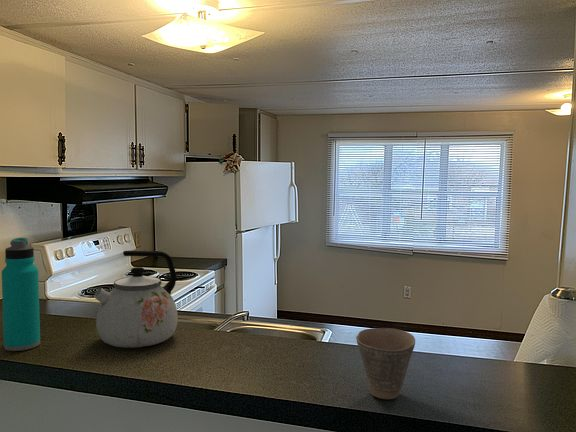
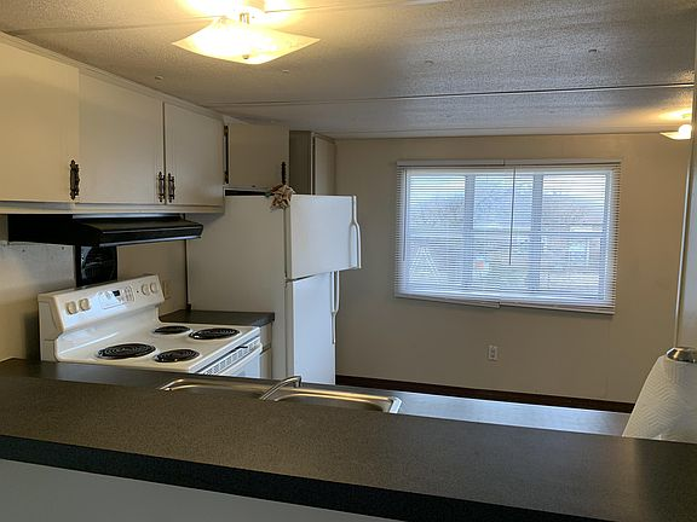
- kettle [93,250,179,349]
- cup [355,327,416,400]
- water bottle [1,237,41,352]
